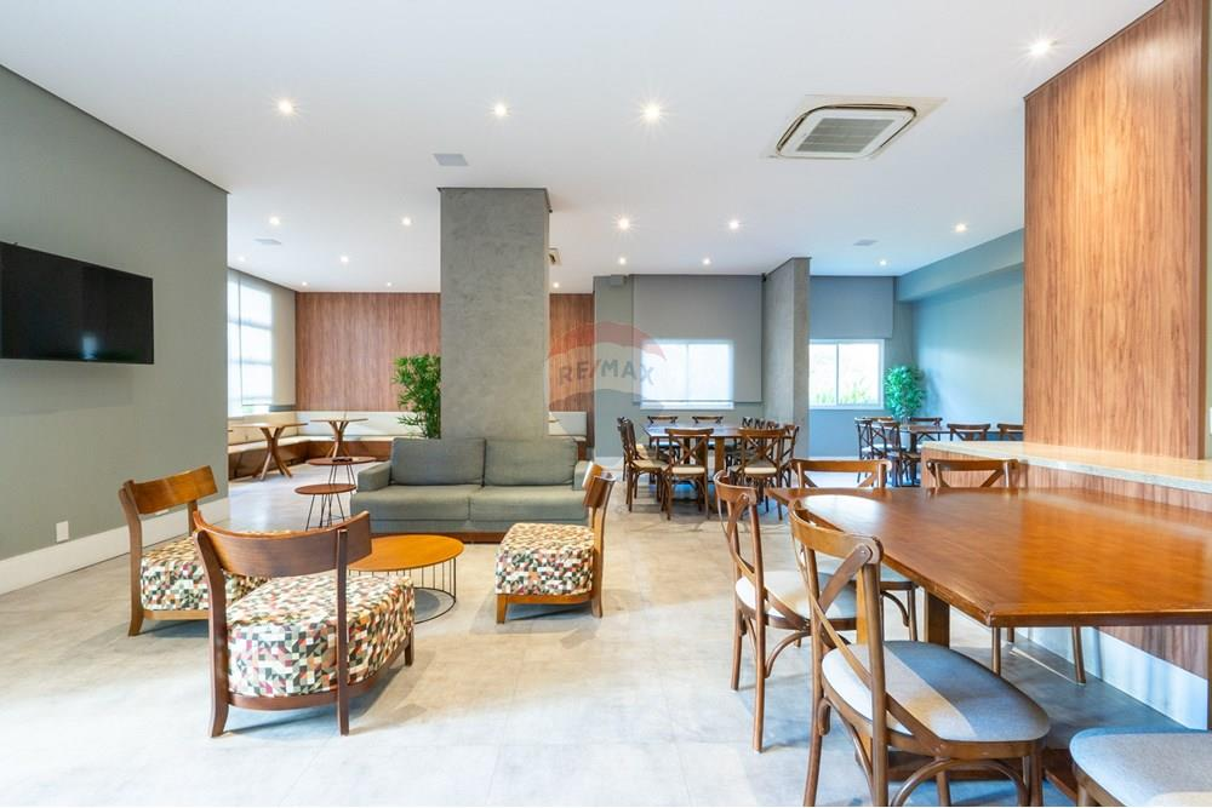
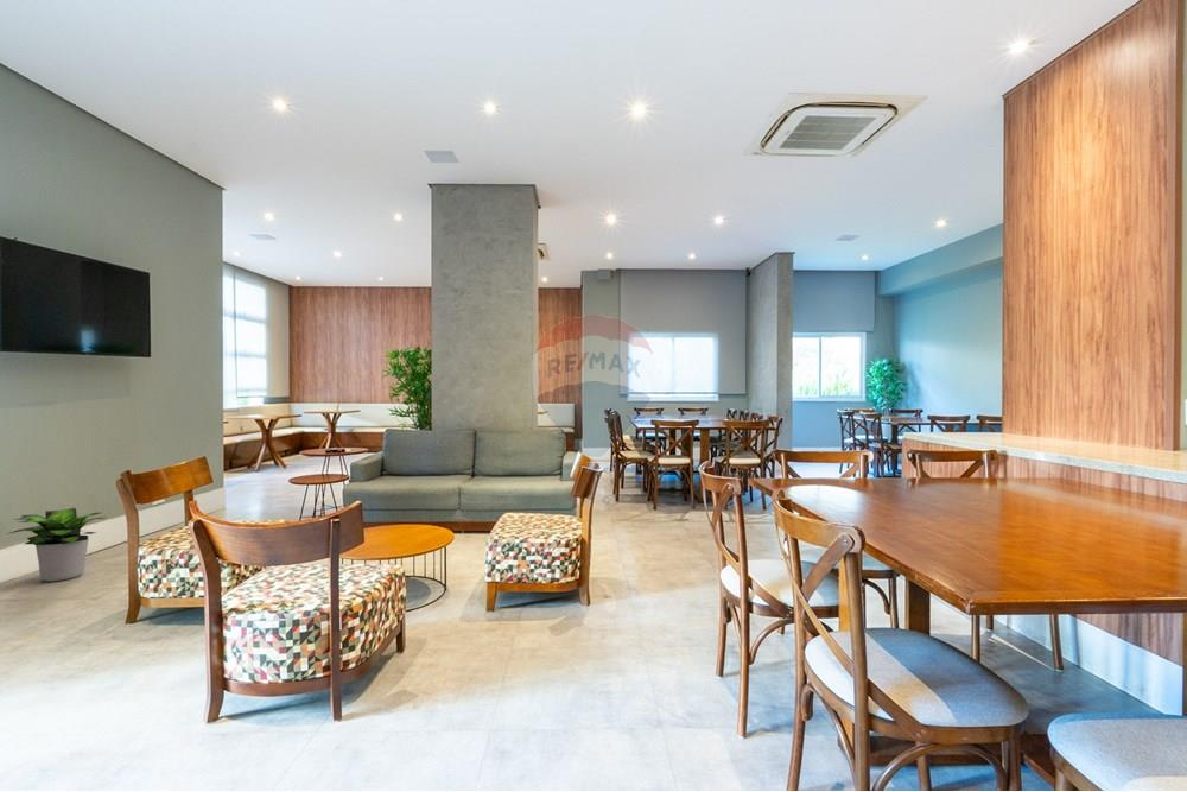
+ potted plant [6,507,106,583]
